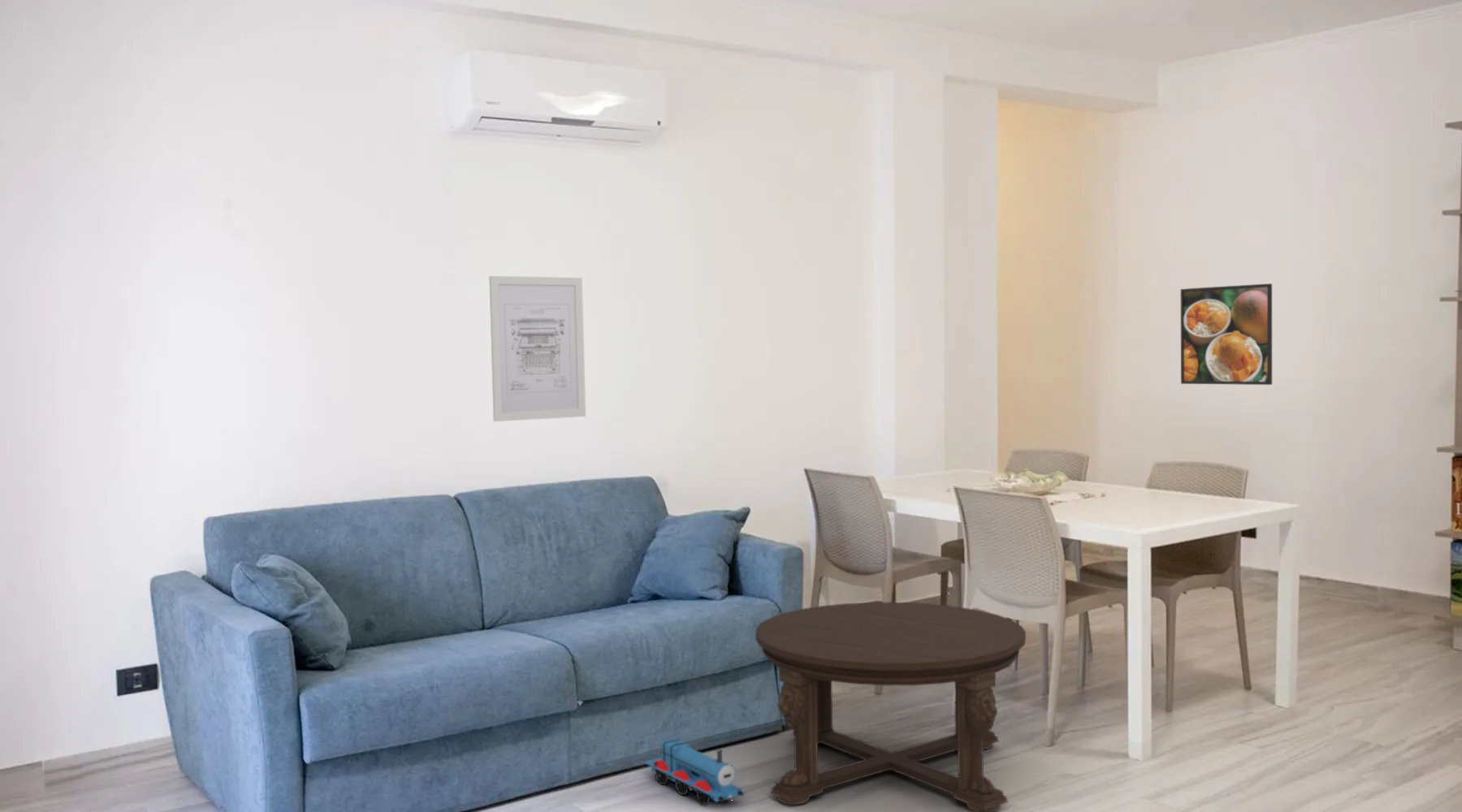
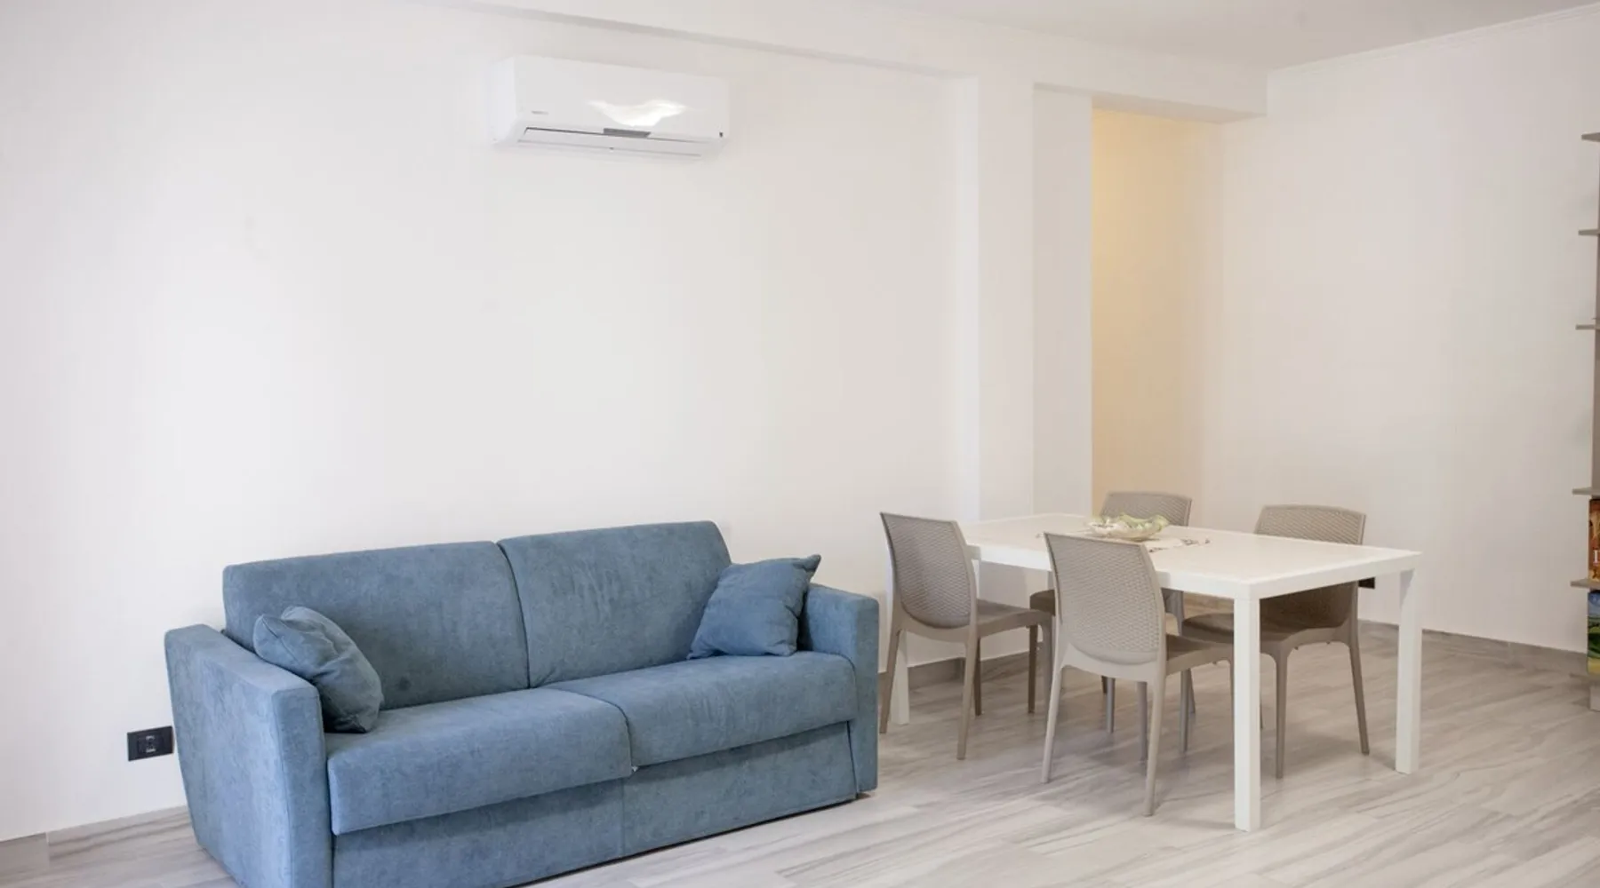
- wall art [488,275,586,422]
- coffee table [755,602,1027,812]
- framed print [1179,283,1273,386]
- toy train [643,736,745,806]
